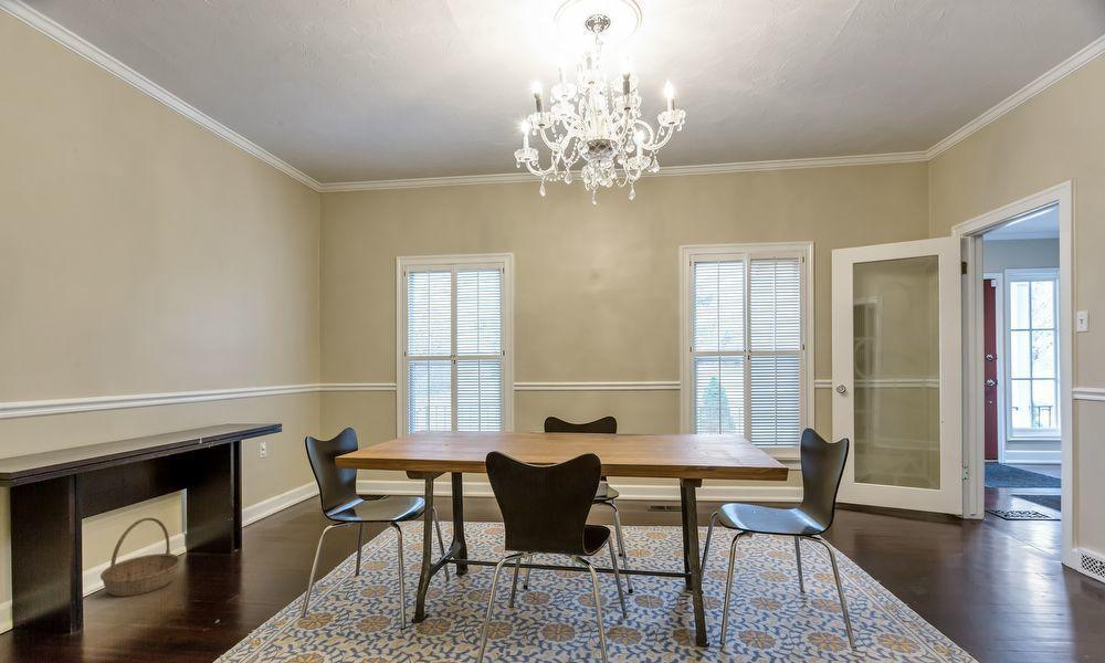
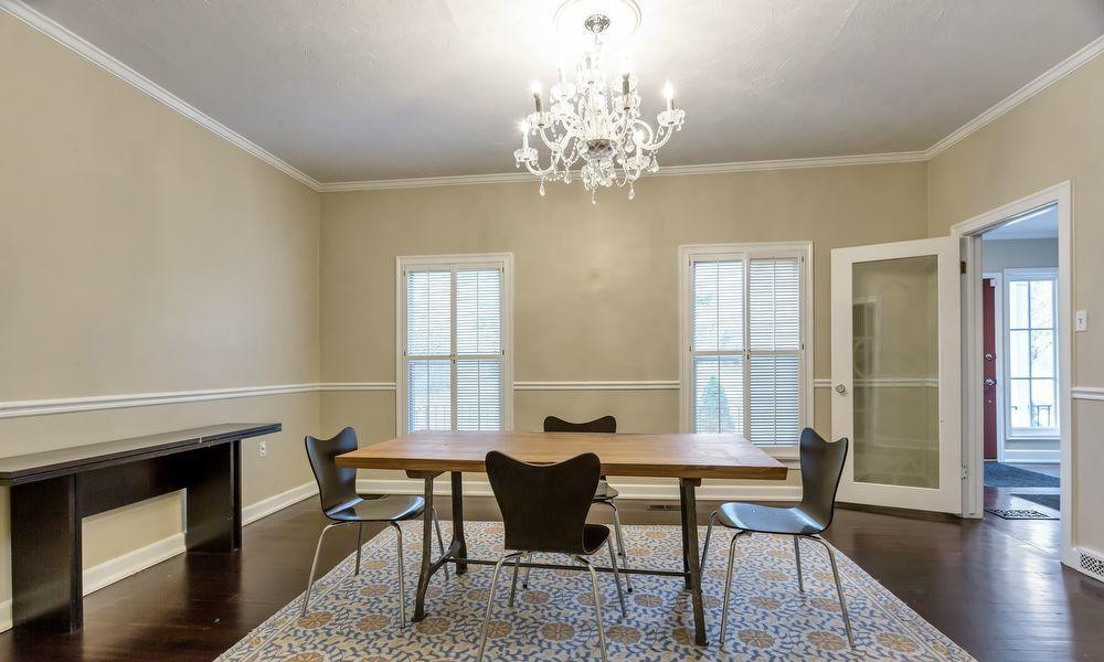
- basket [99,517,182,598]
